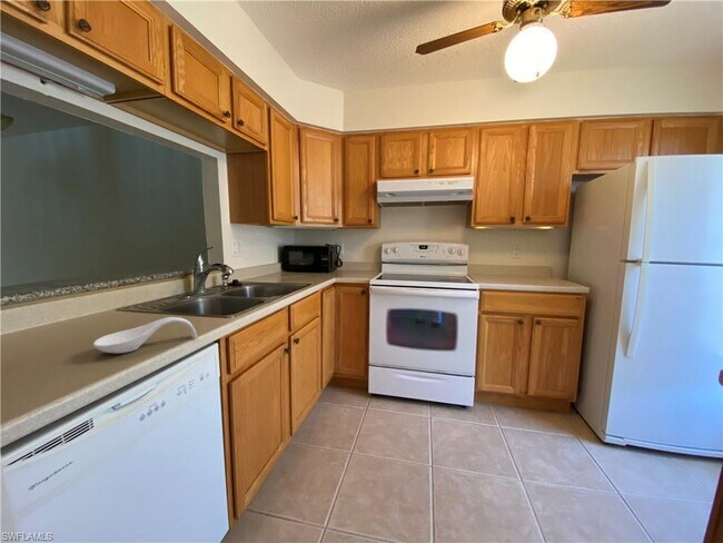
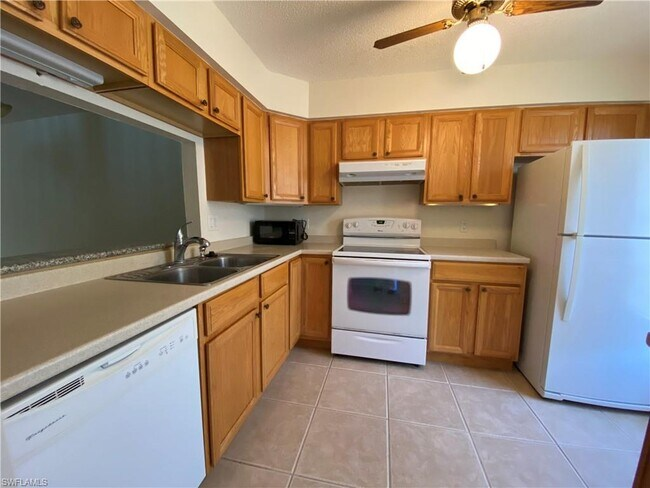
- spoon rest [92,316,198,355]
